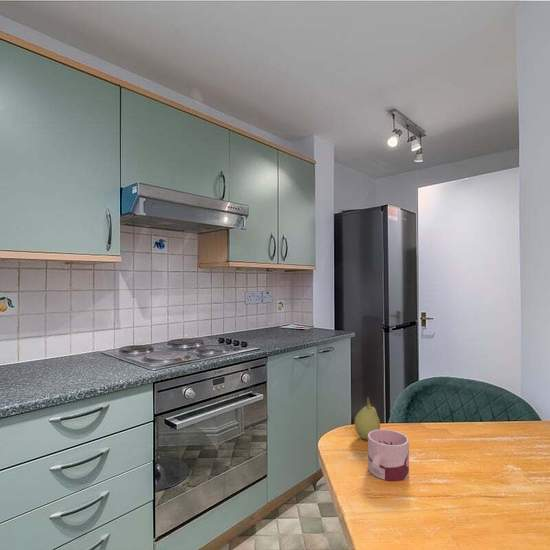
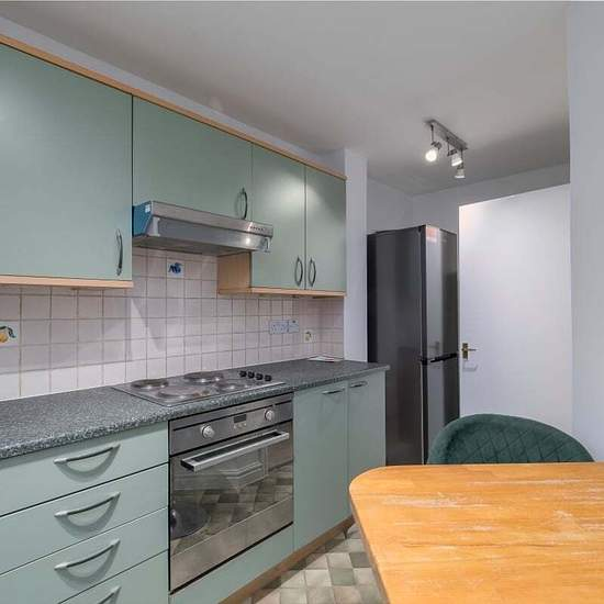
- fruit [354,396,381,441]
- mug [367,428,410,482]
